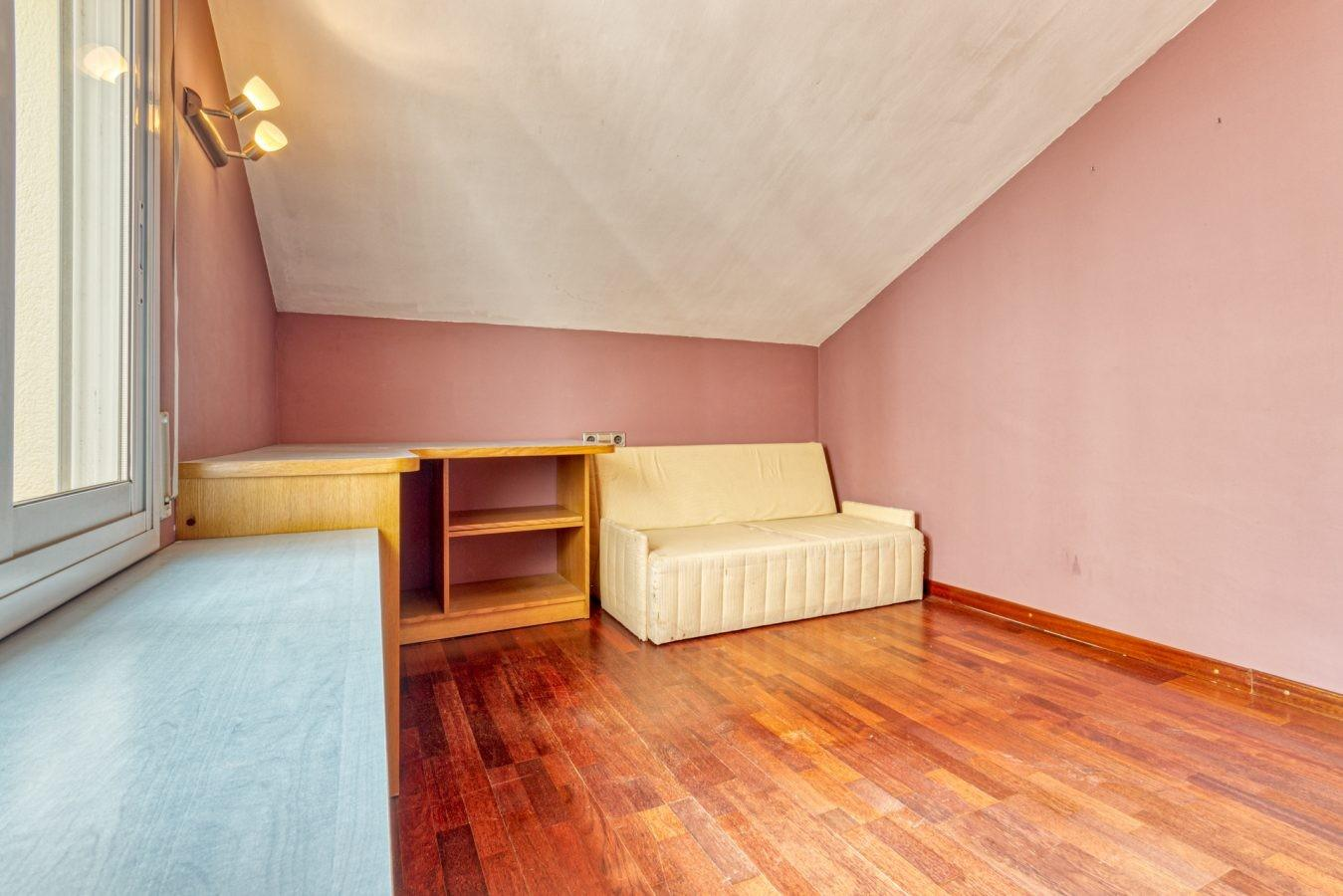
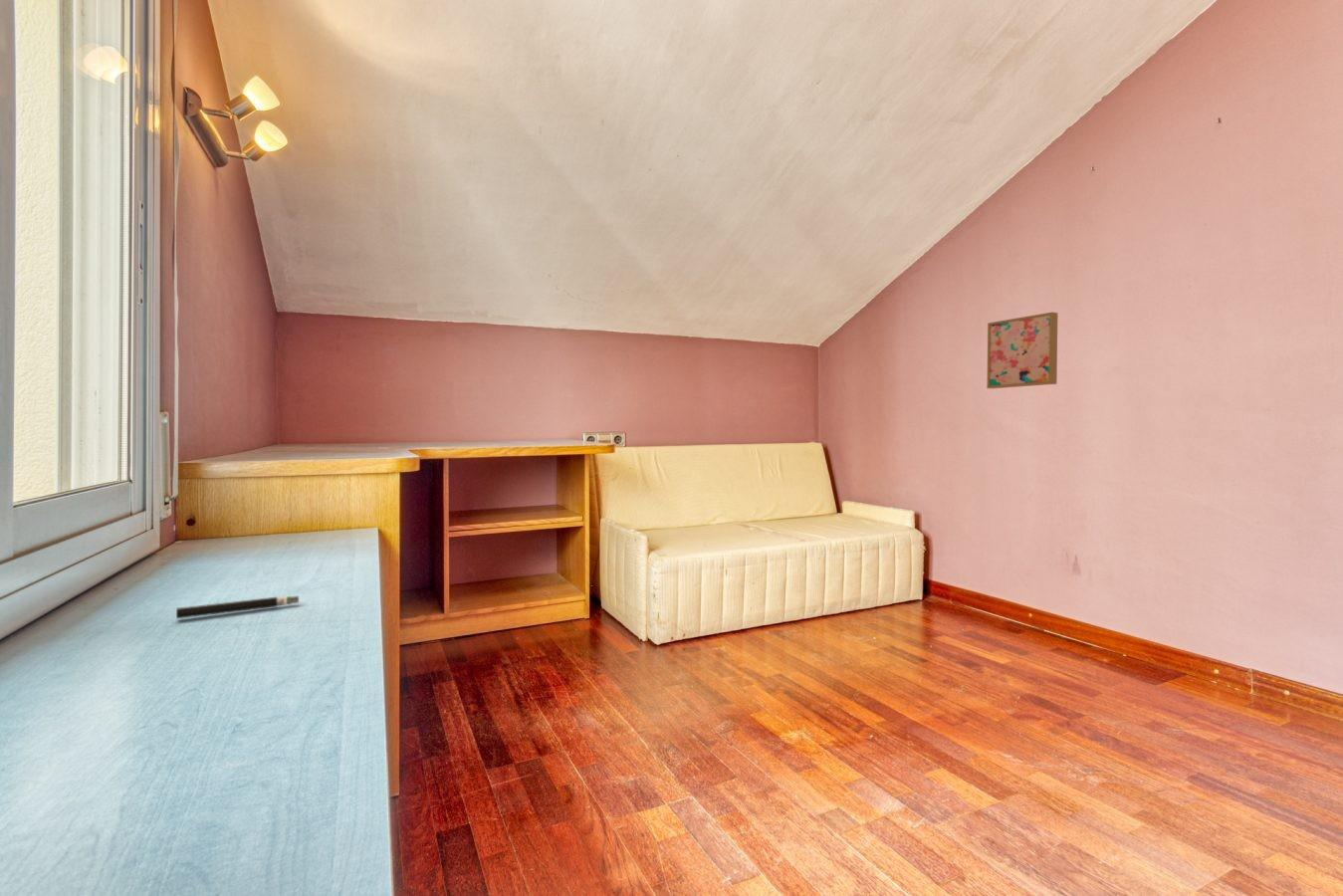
+ wall art [986,312,1058,389]
+ electrical cable [175,595,300,619]
